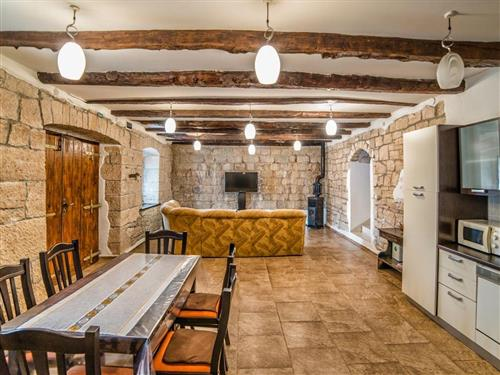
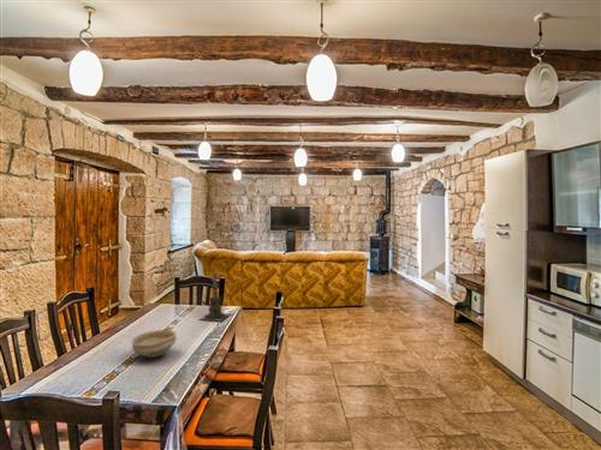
+ bowl [130,329,178,359]
+ candle holder [197,270,232,323]
